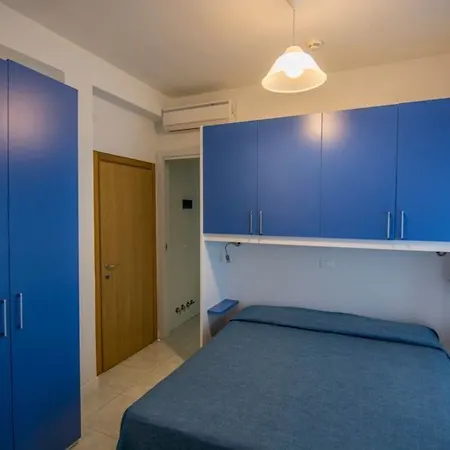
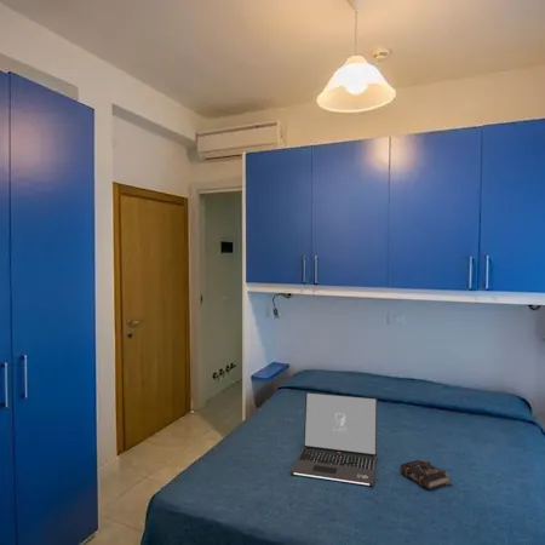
+ laptop [289,391,378,487]
+ book [398,458,452,490]
